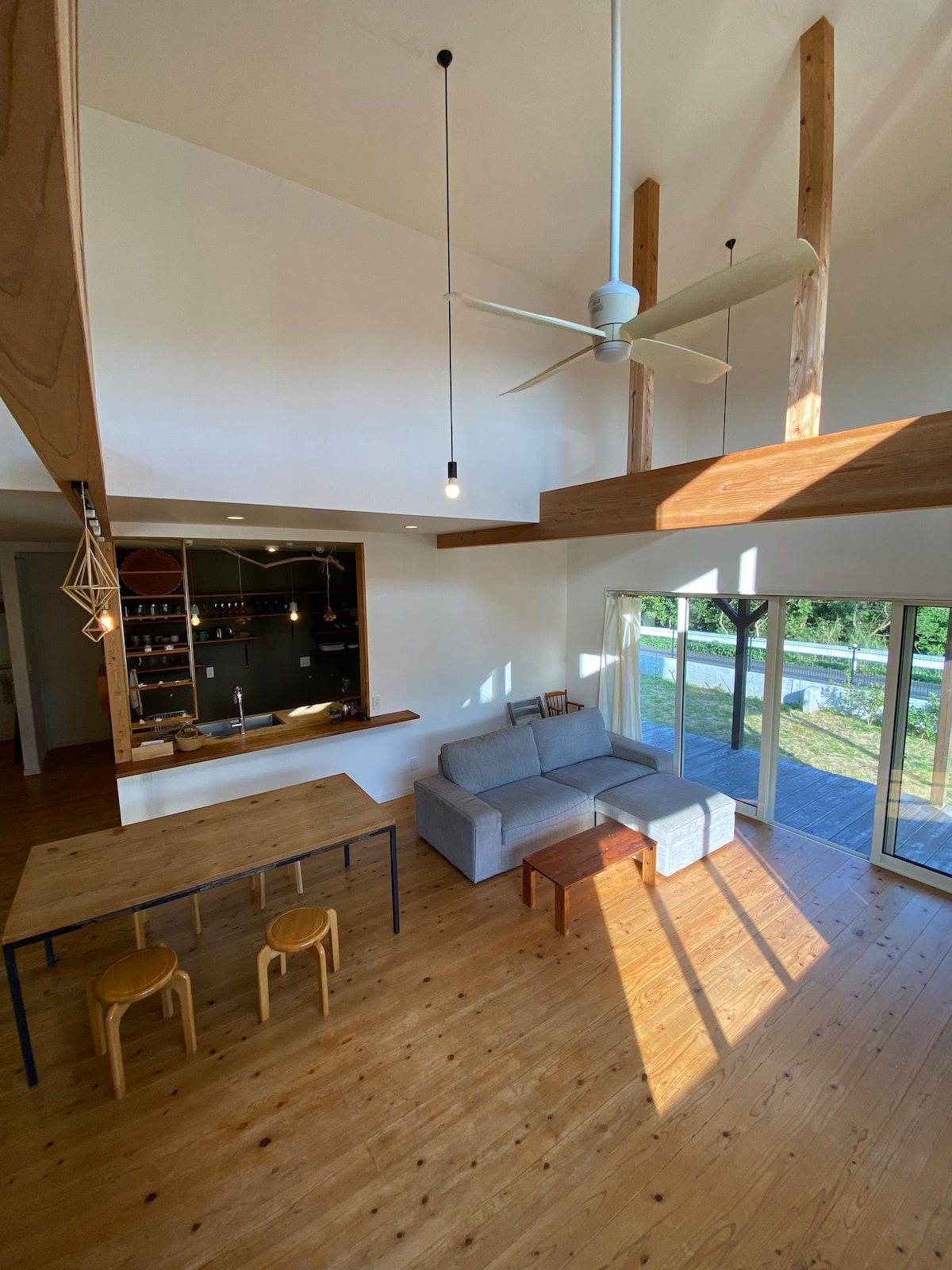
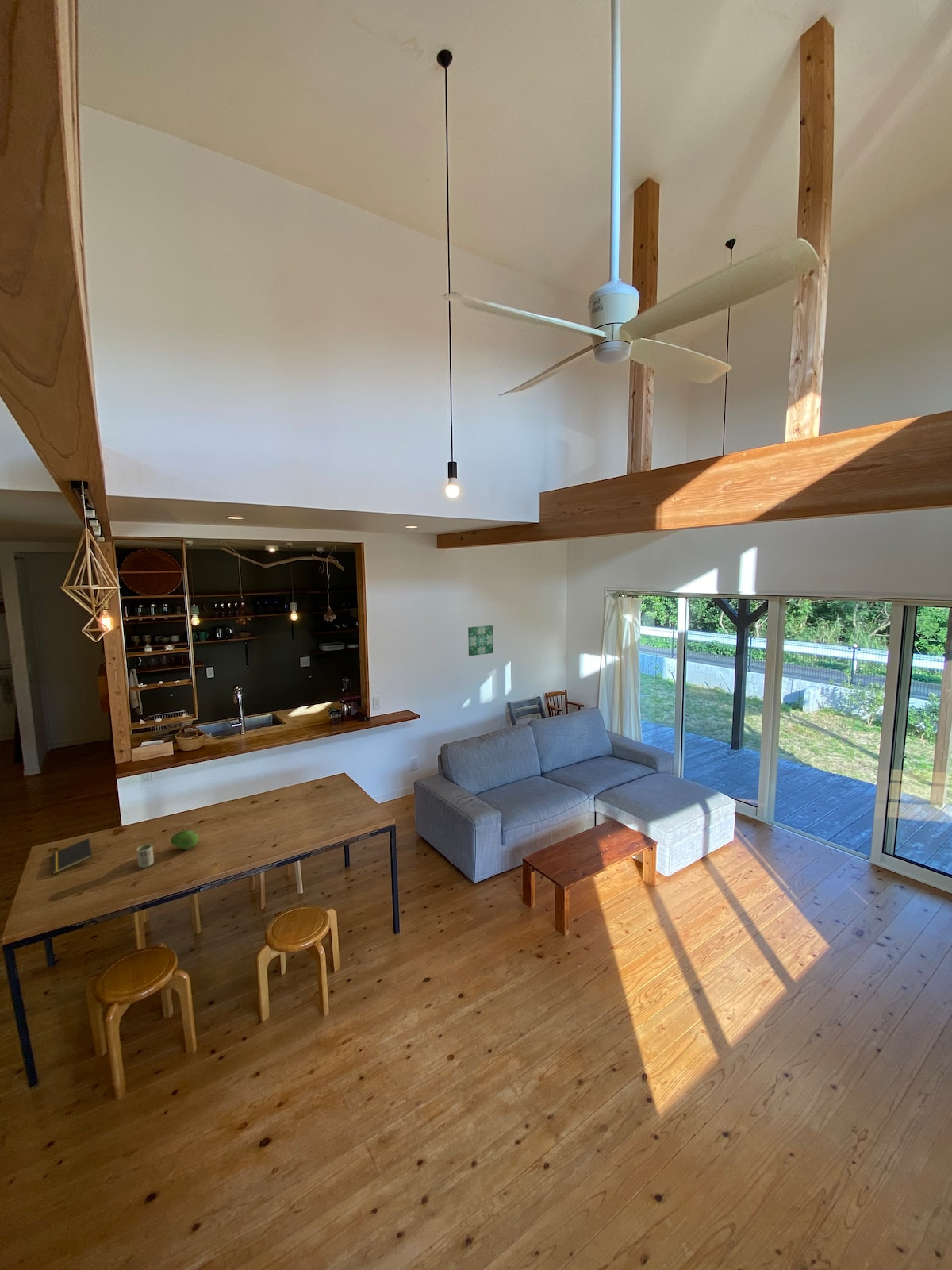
+ fruit [170,829,200,850]
+ notepad [52,837,93,875]
+ cup [136,843,155,868]
+ wall art [467,625,494,656]
